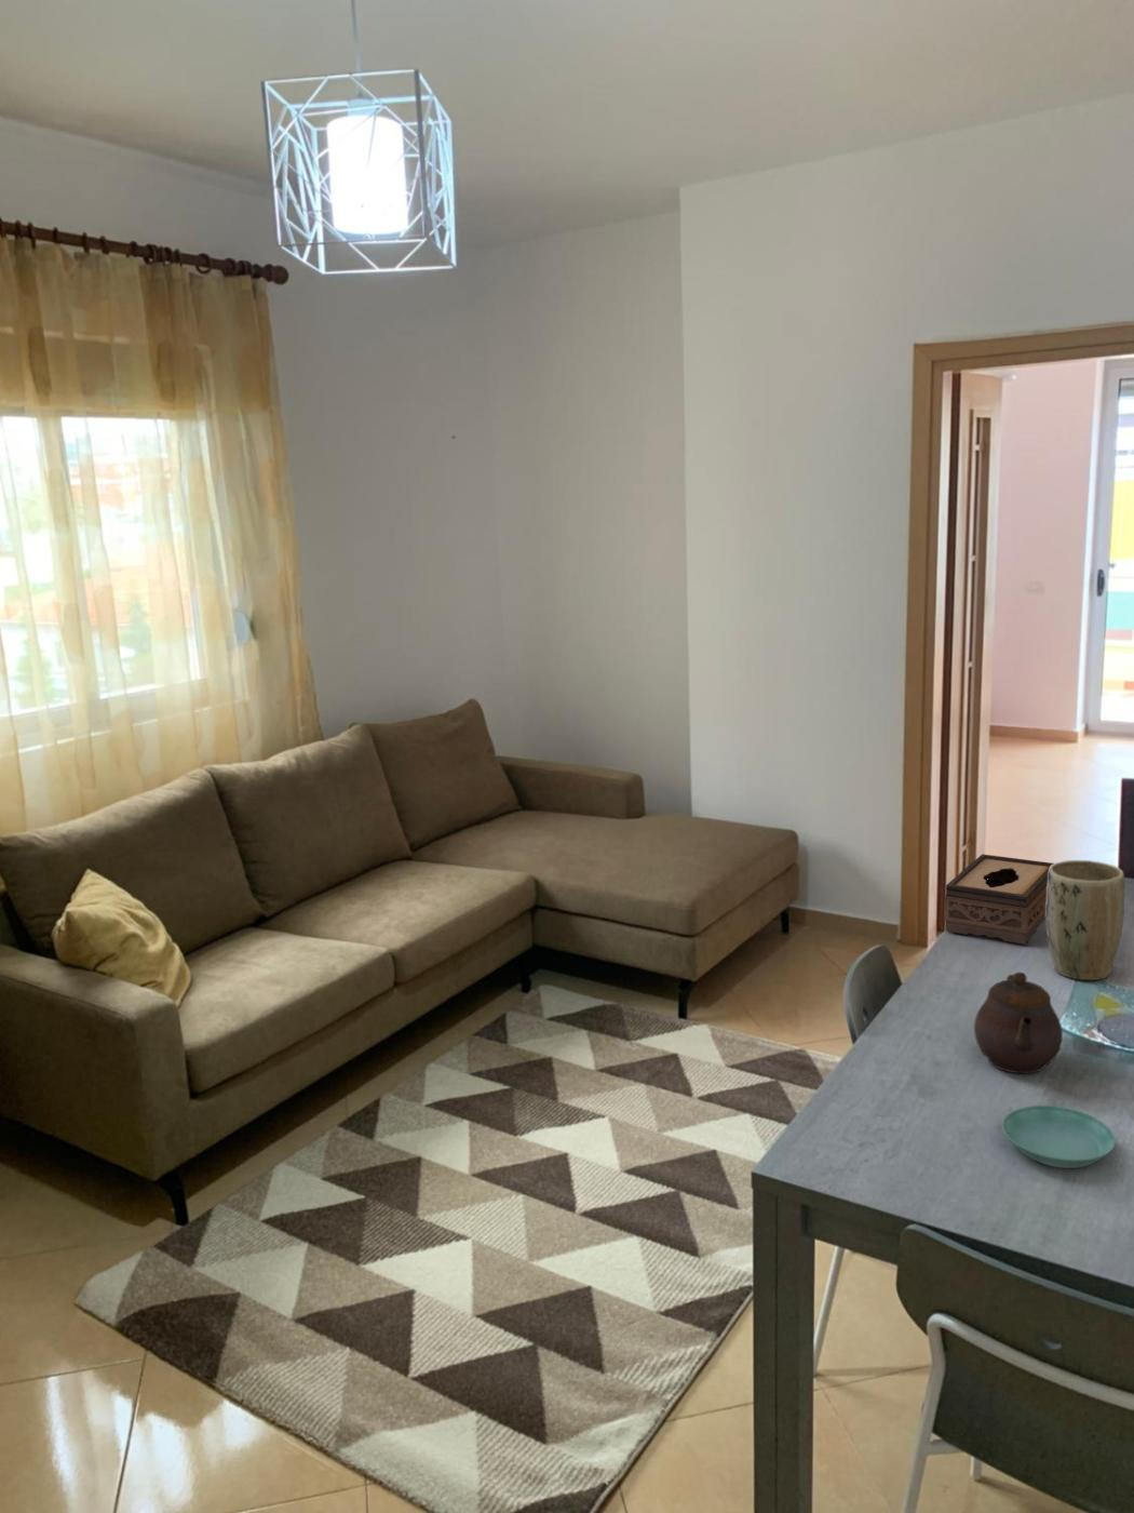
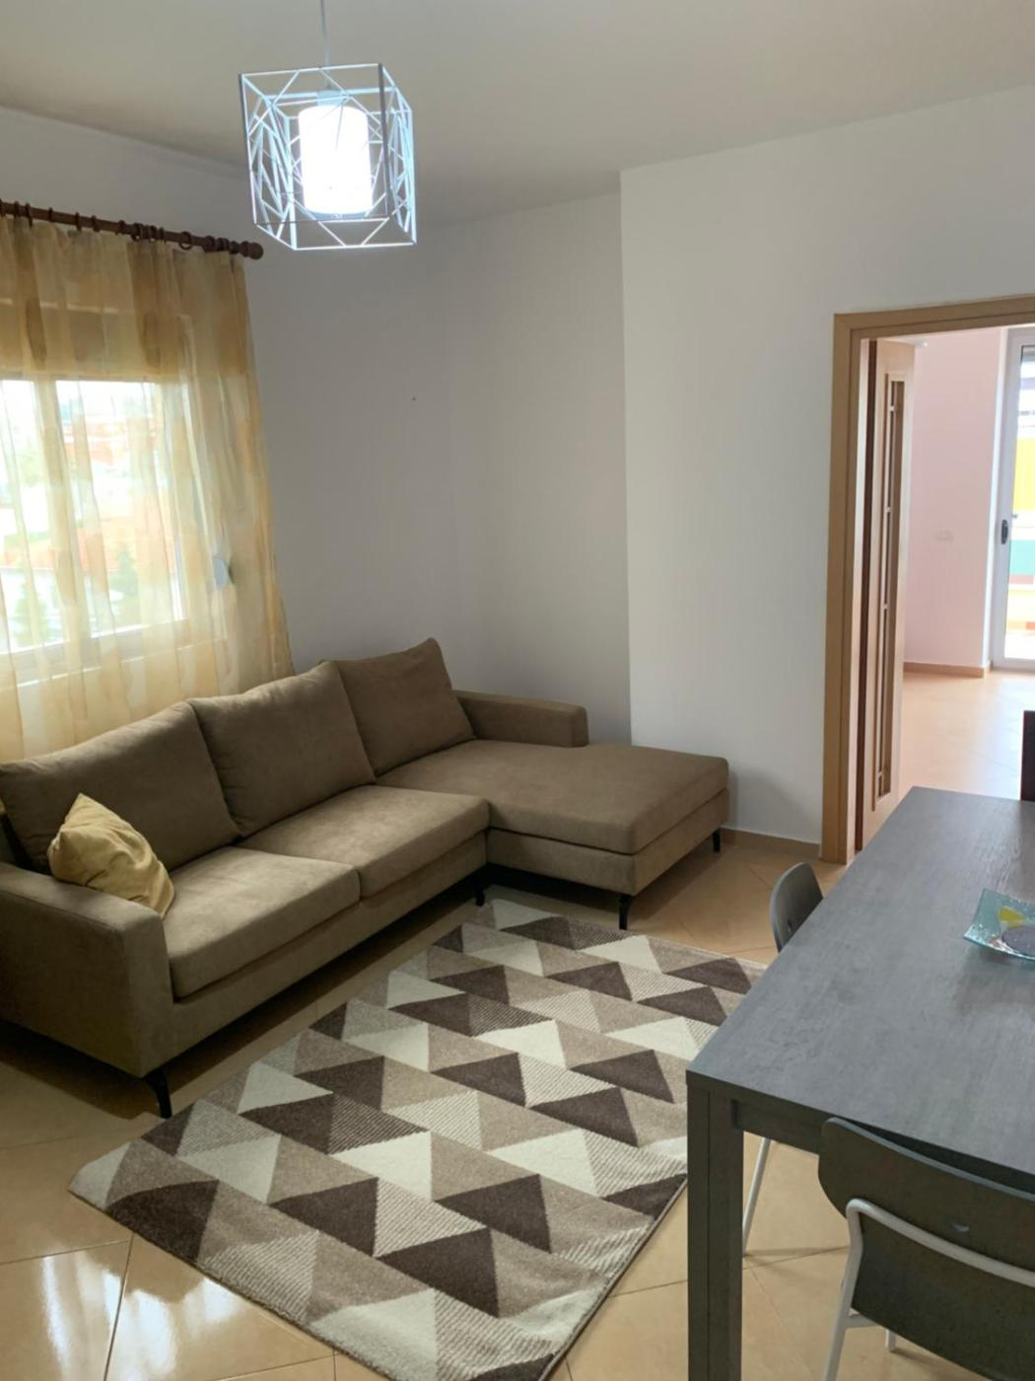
- tissue box [943,853,1055,946]
- teapot [973,972,1064,1075]
- plant pot [1045,859,1126,982]
- saucer [1001,1104,1116,1170]
